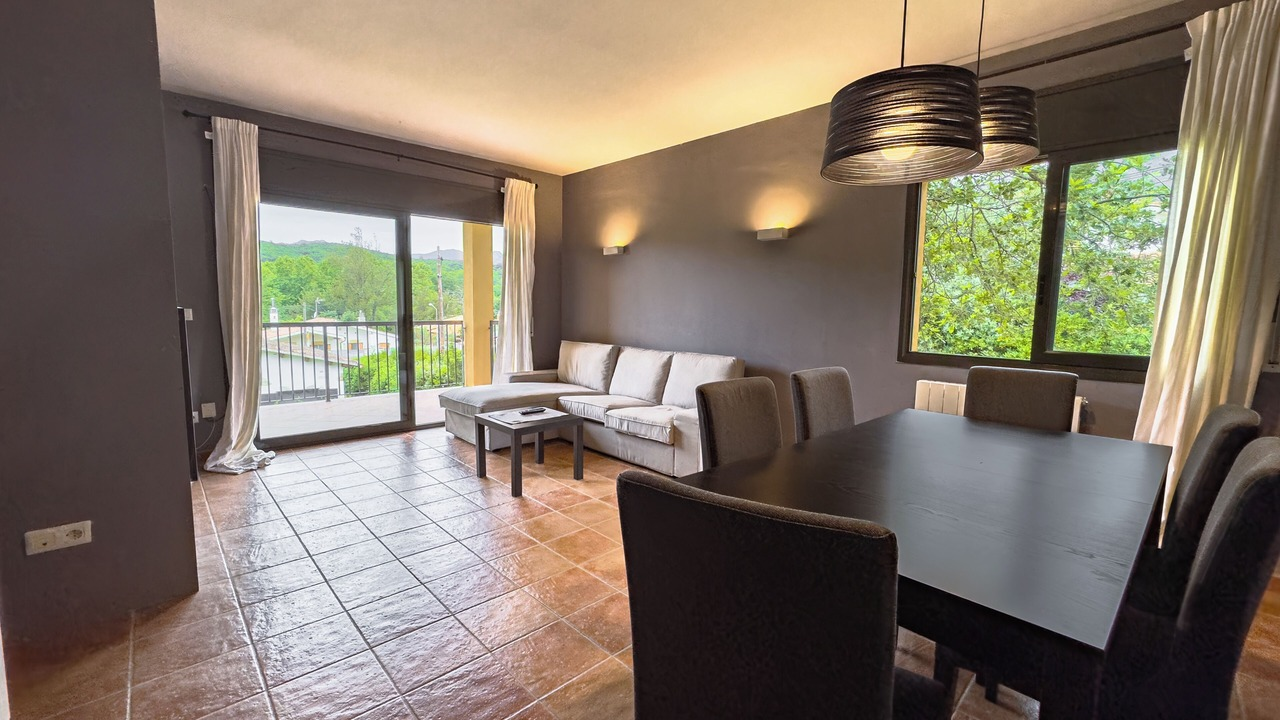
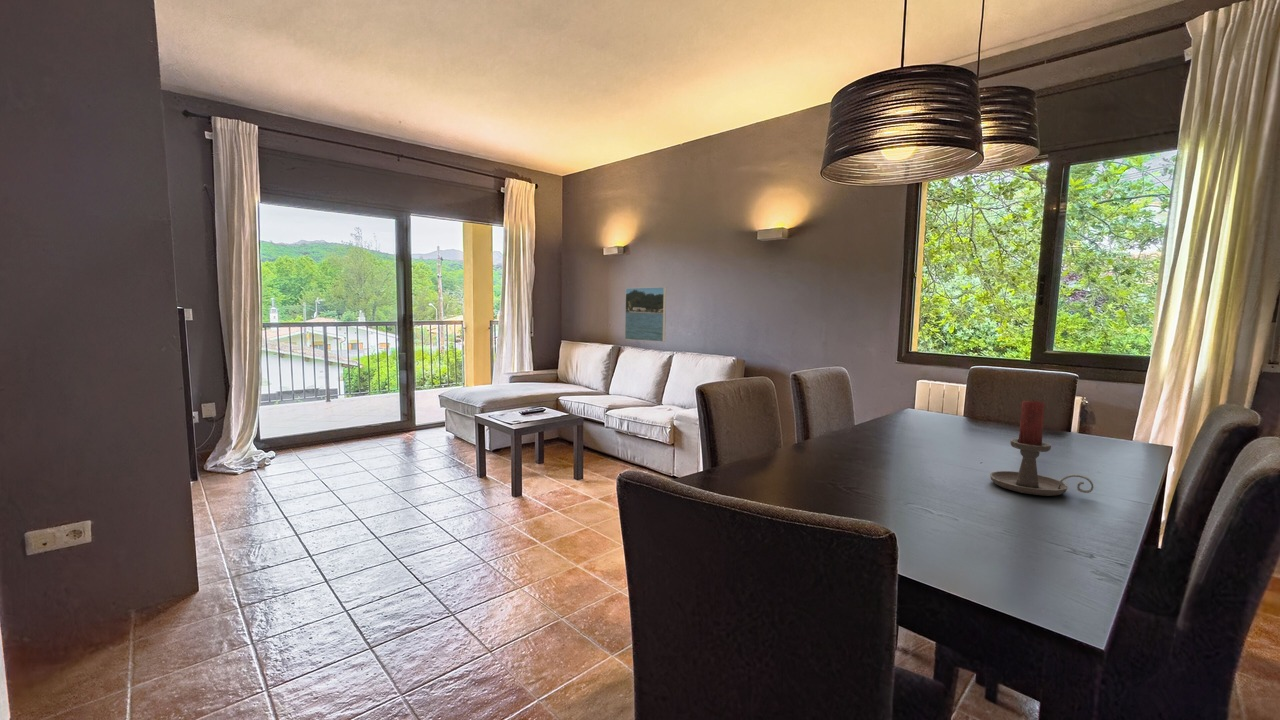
+ candle holder [989,399,1095,497]
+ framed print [624,286,667,343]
